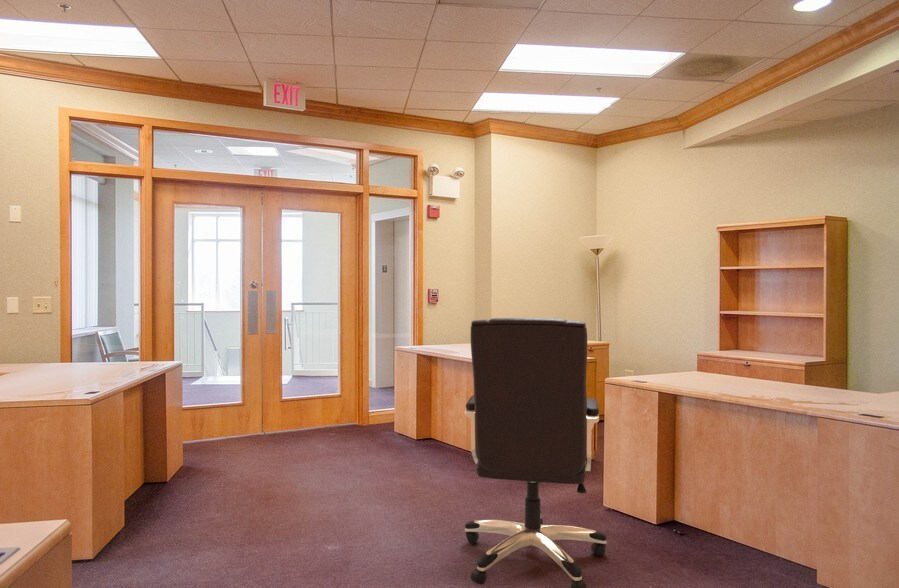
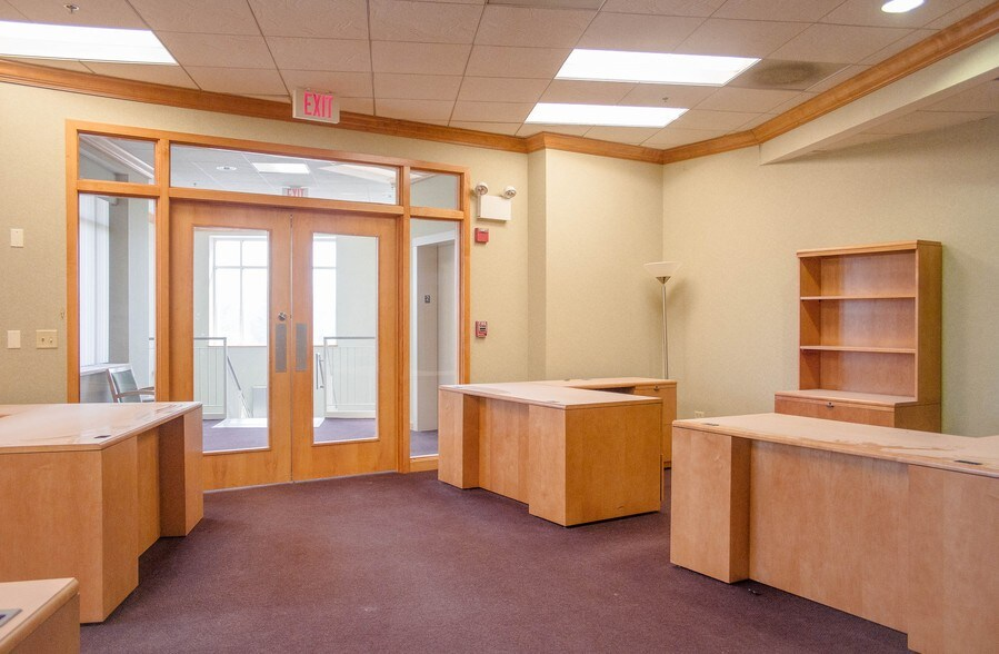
- chair [463,317,607,588]
